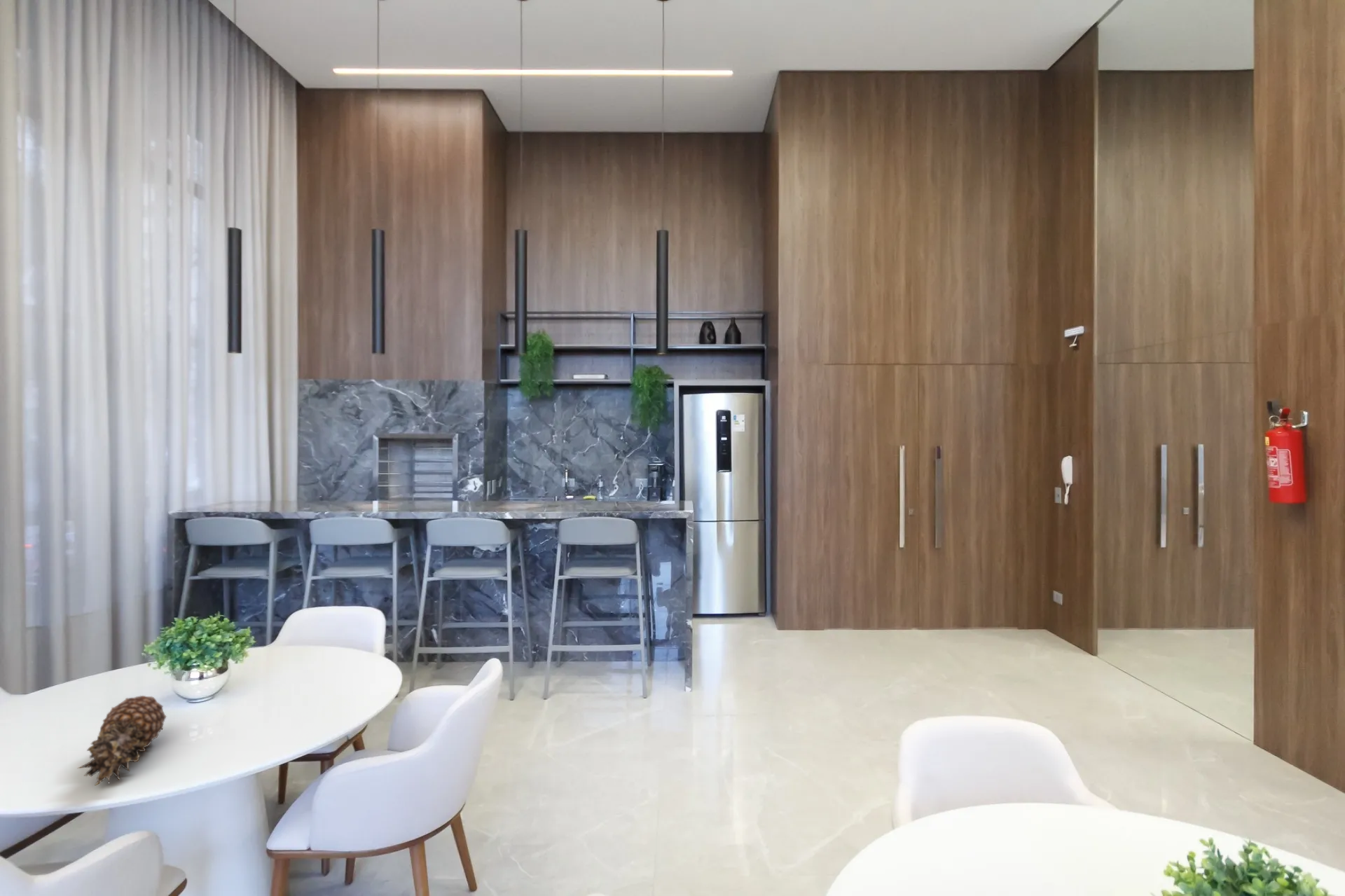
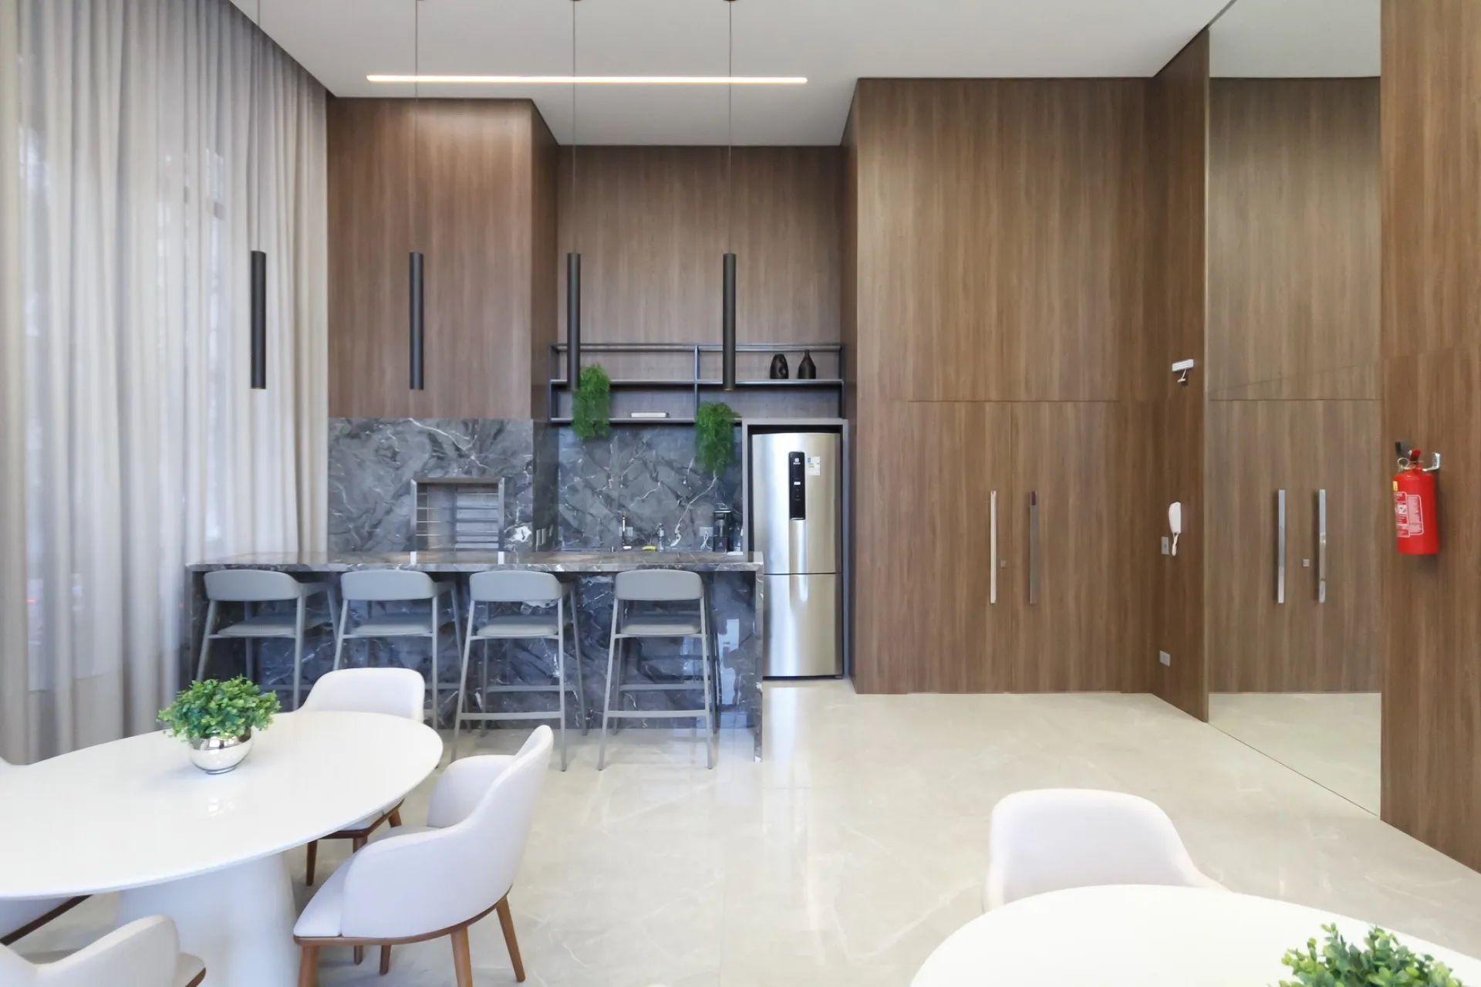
- fruit [77,695,167,786]
